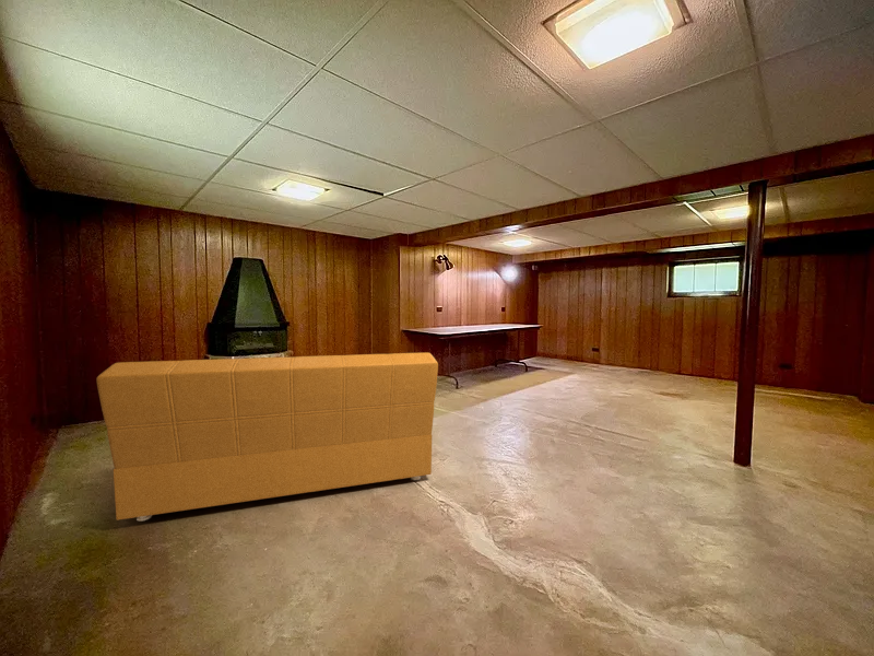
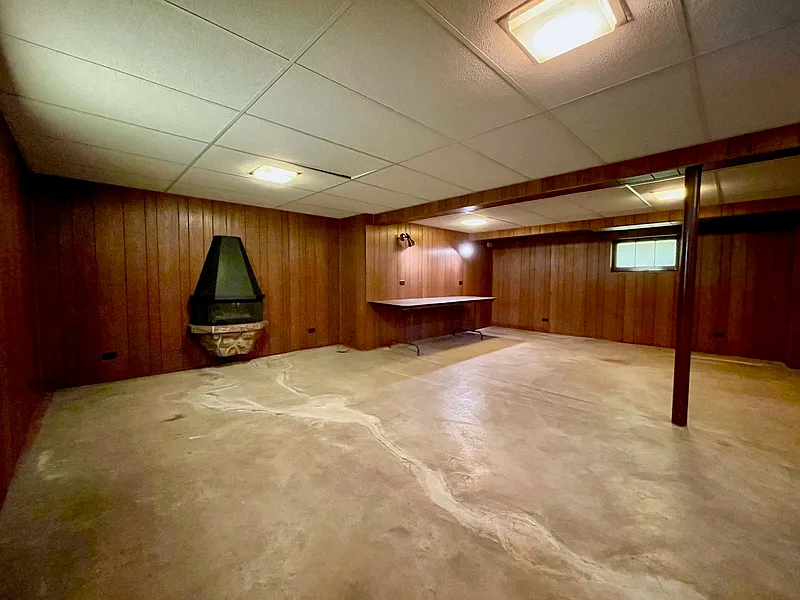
- sofa [95,352,439,523]
